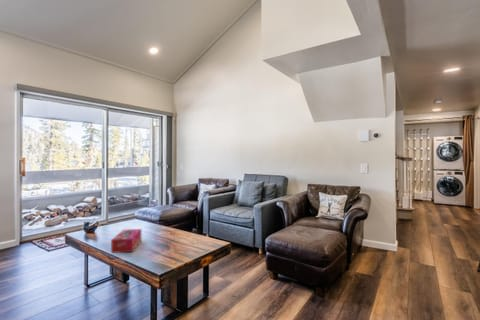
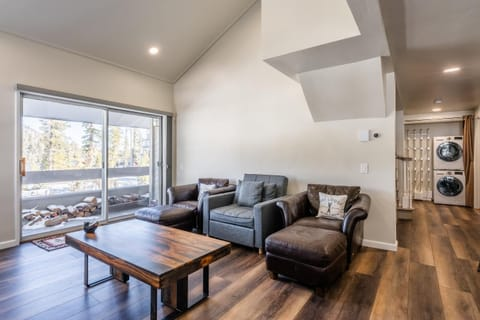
- tissue box [110,228,142,254]
